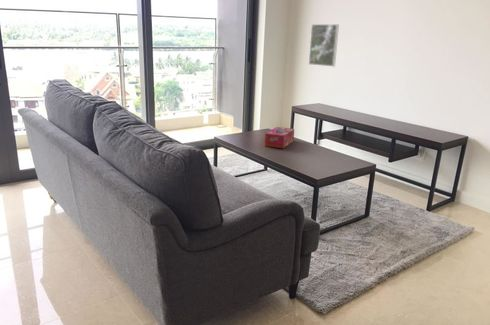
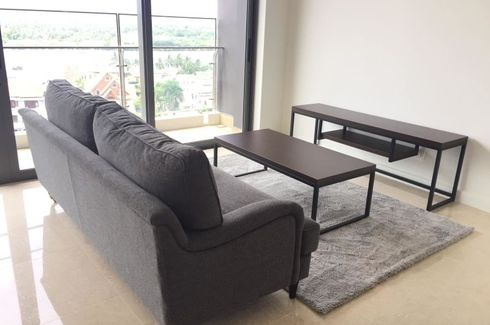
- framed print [308,23,340,68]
- tissue box [264,126,295,149]
